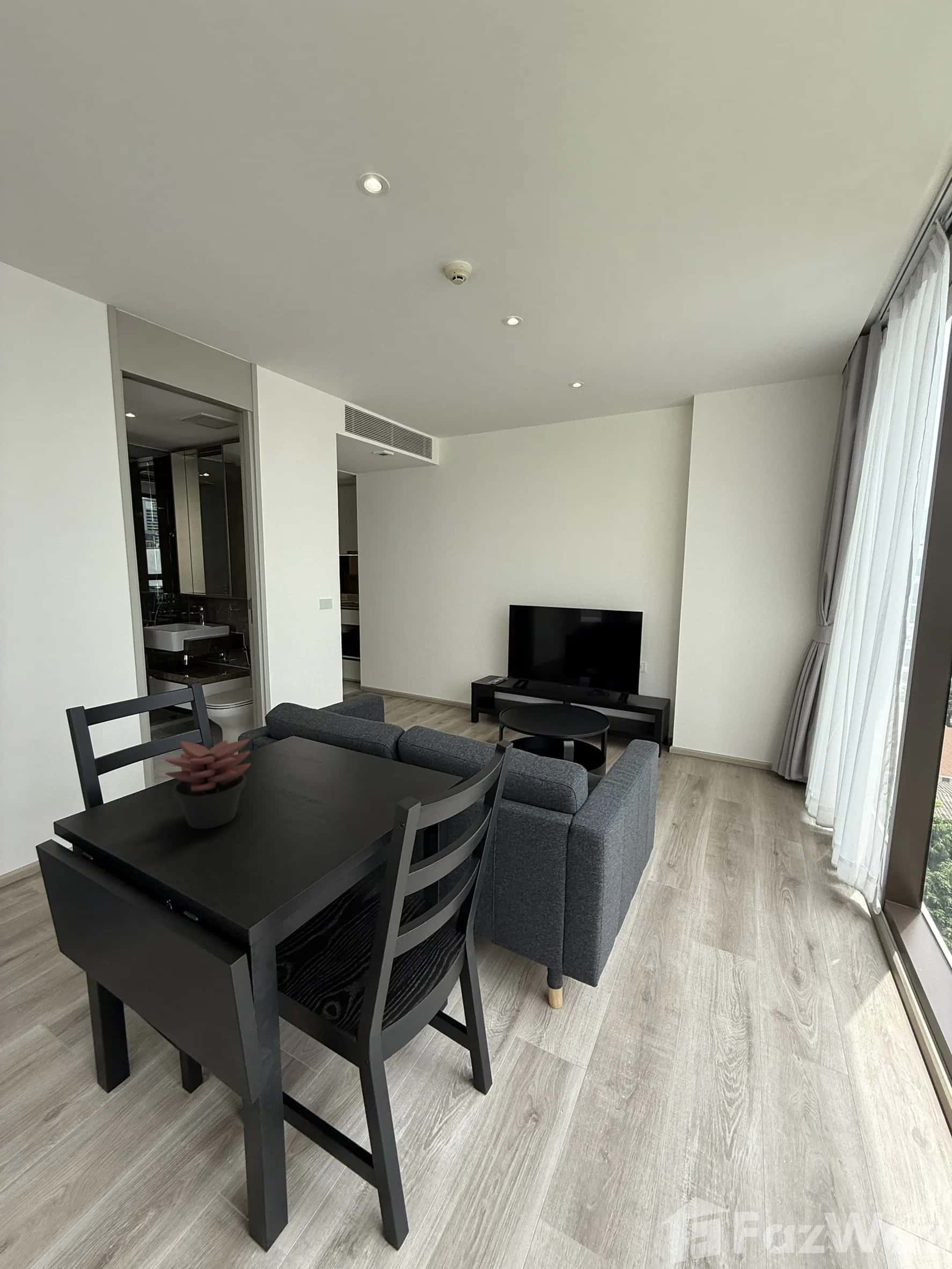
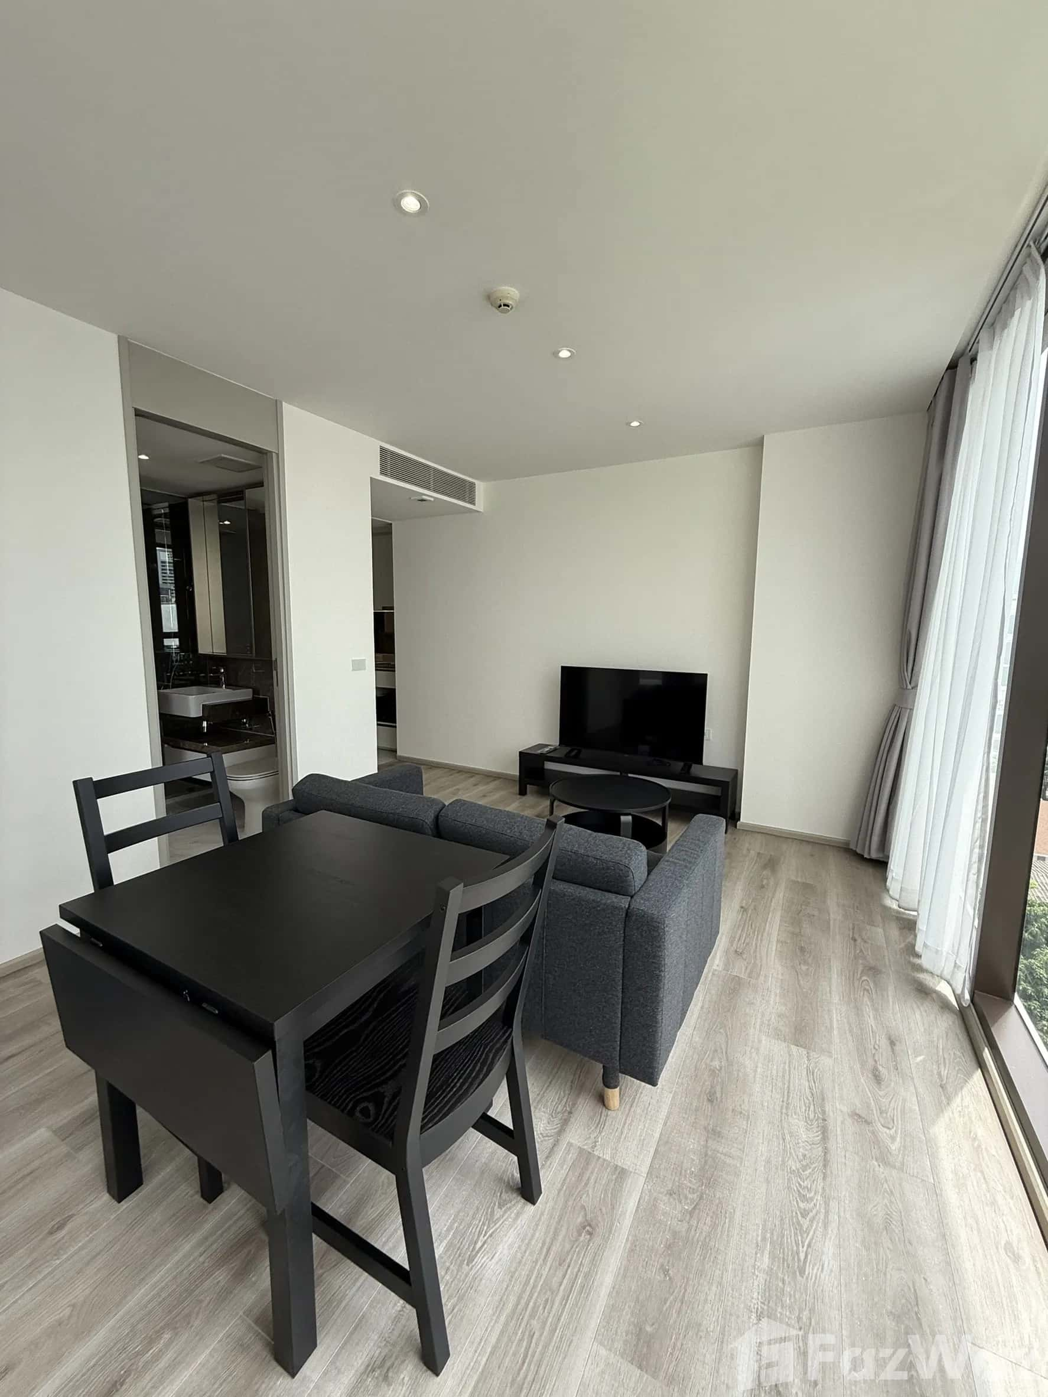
- succulent plant [164,739,251,829]
